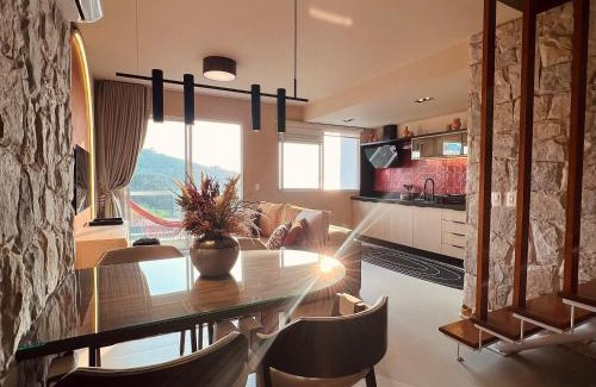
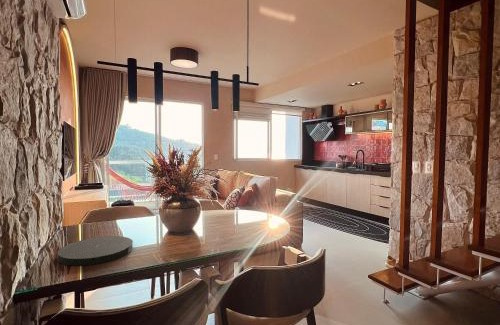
+ plate [57,235,134,266]
